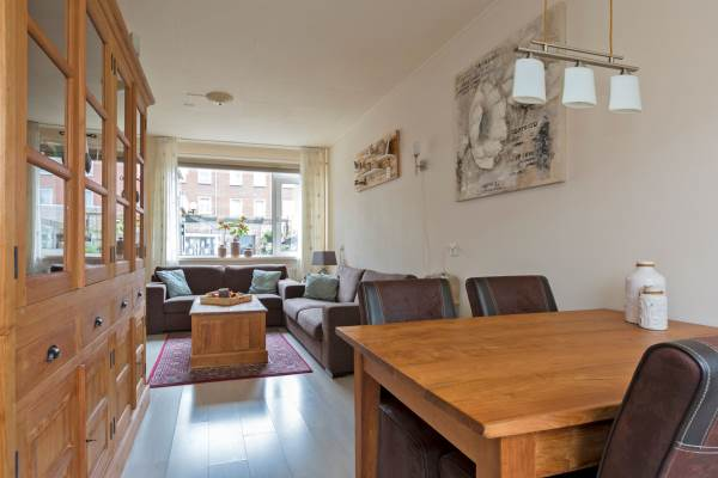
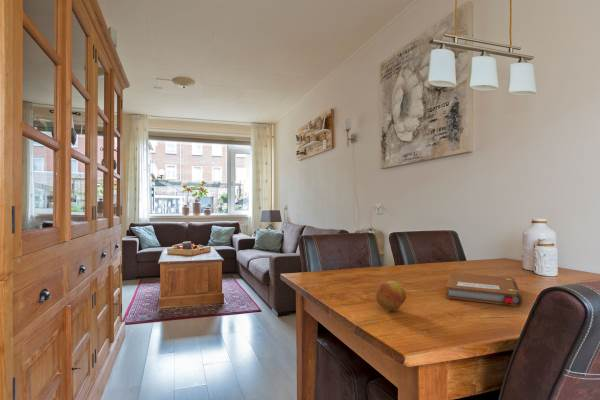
+ fruit [374,280,407,311]
+ notebook [445,271,523,307]
